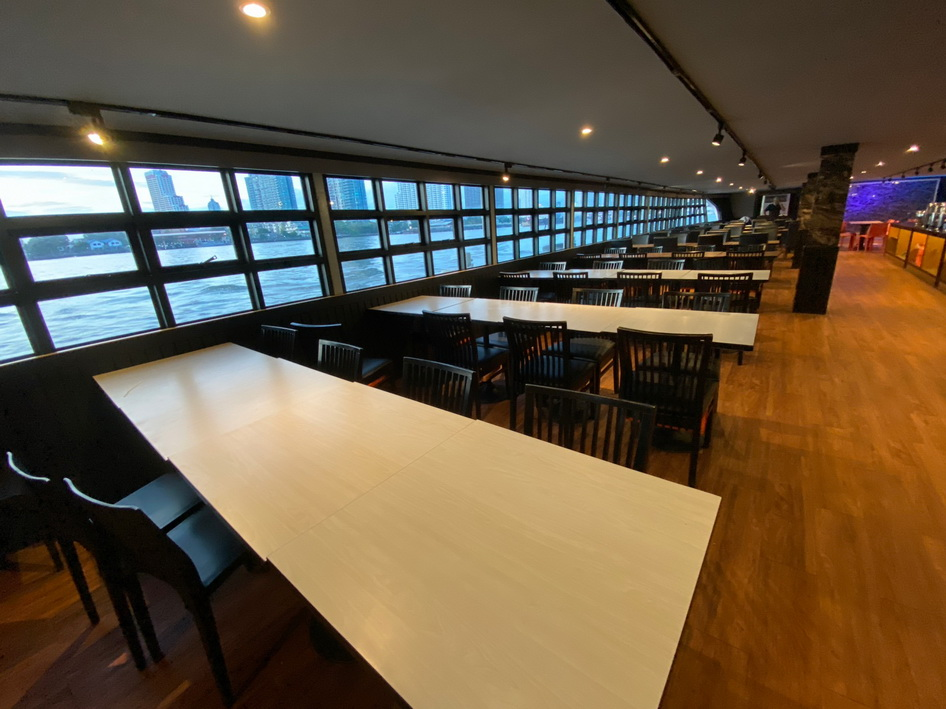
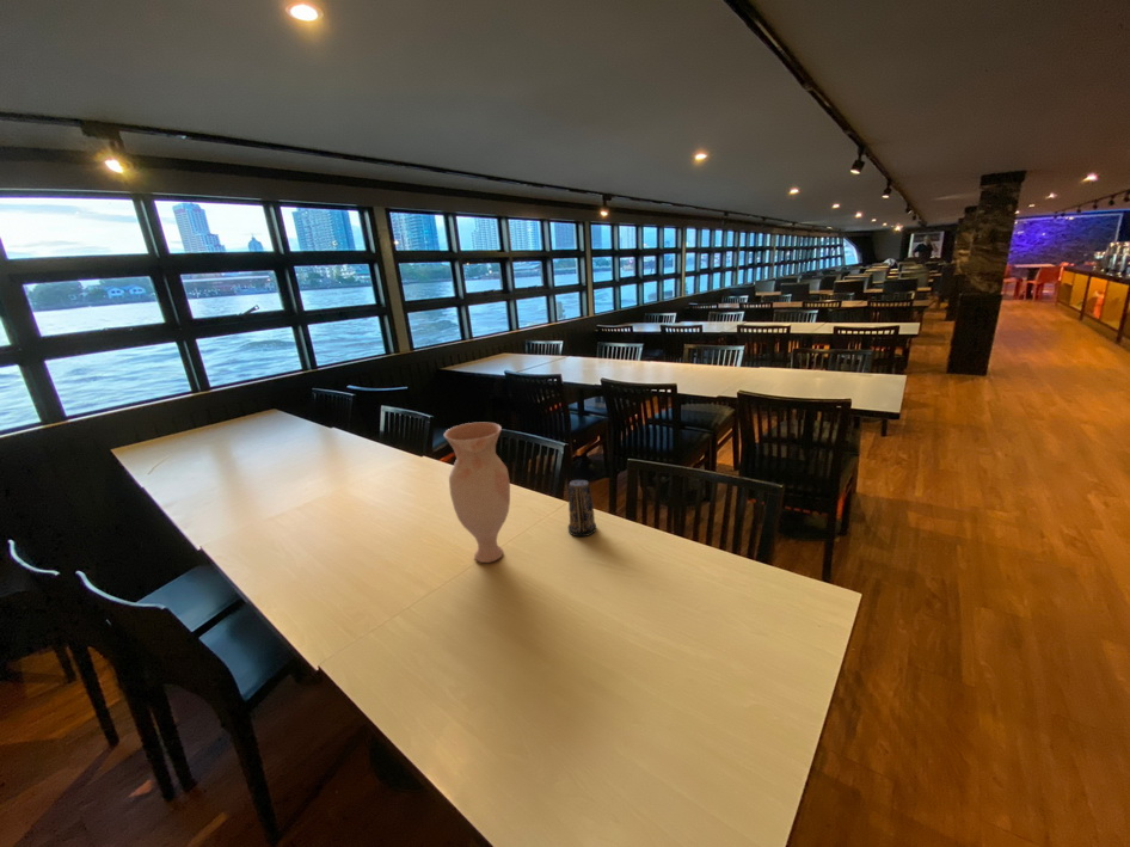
+ vase [443,422,511,564]
+ candle [567,479,597,538]
